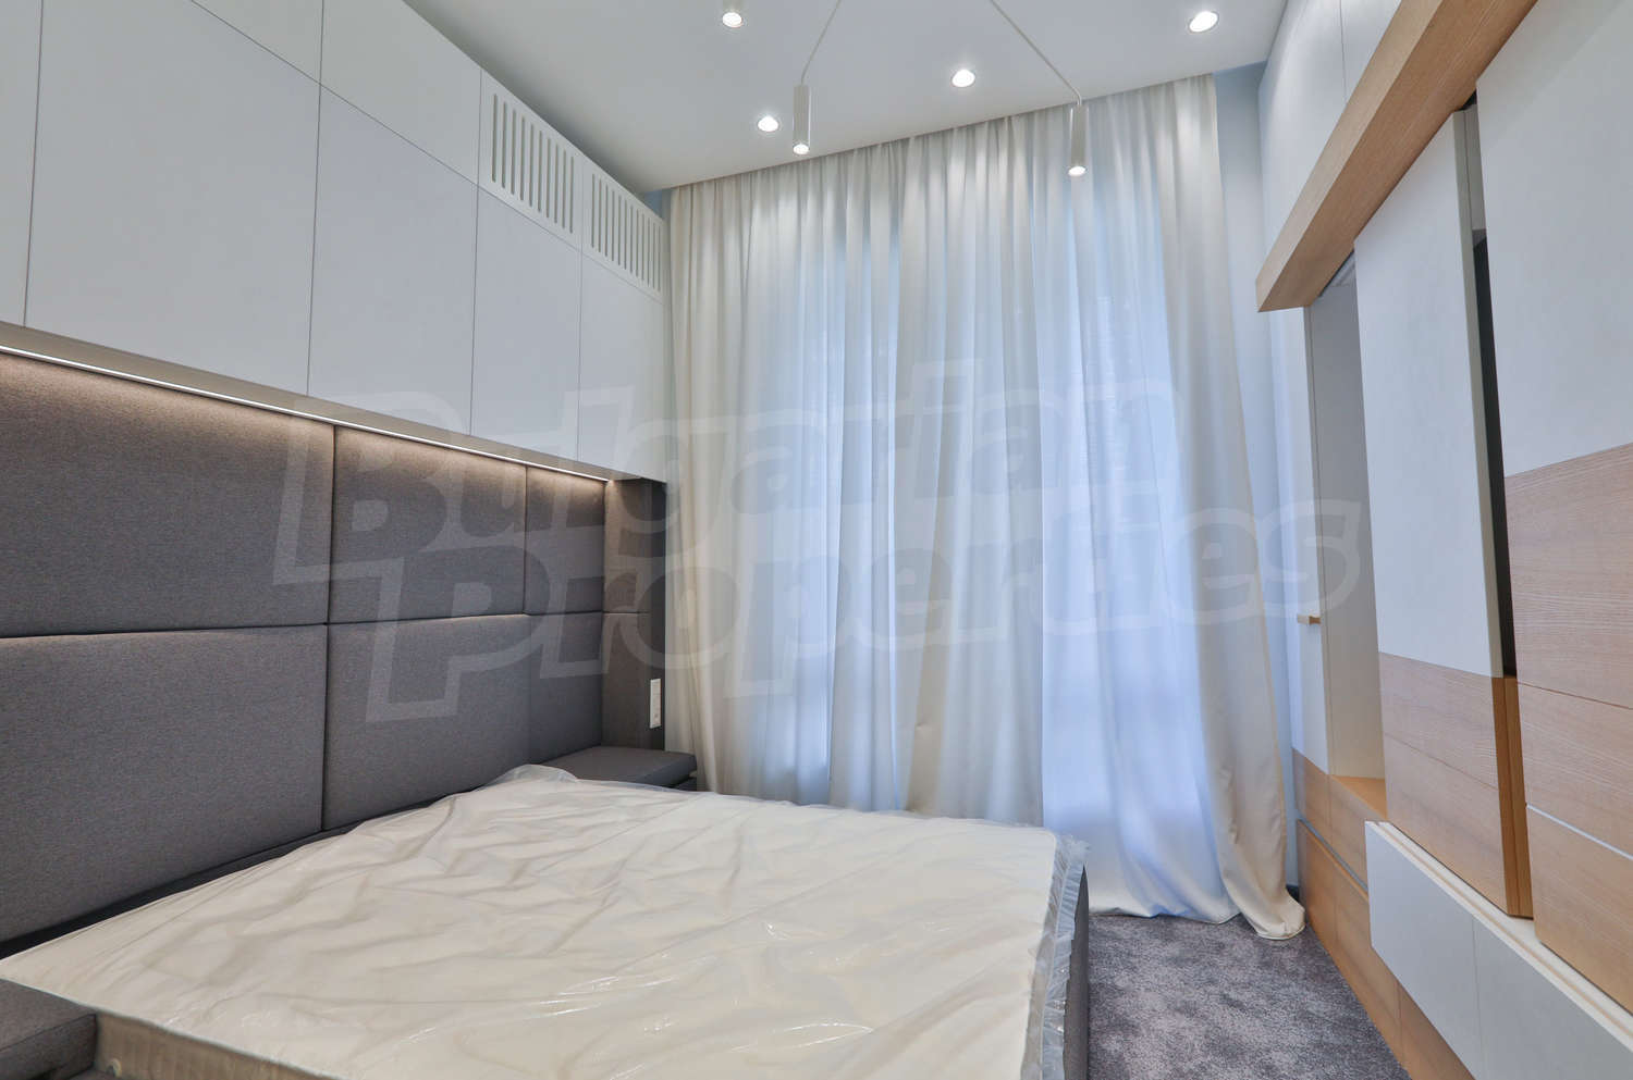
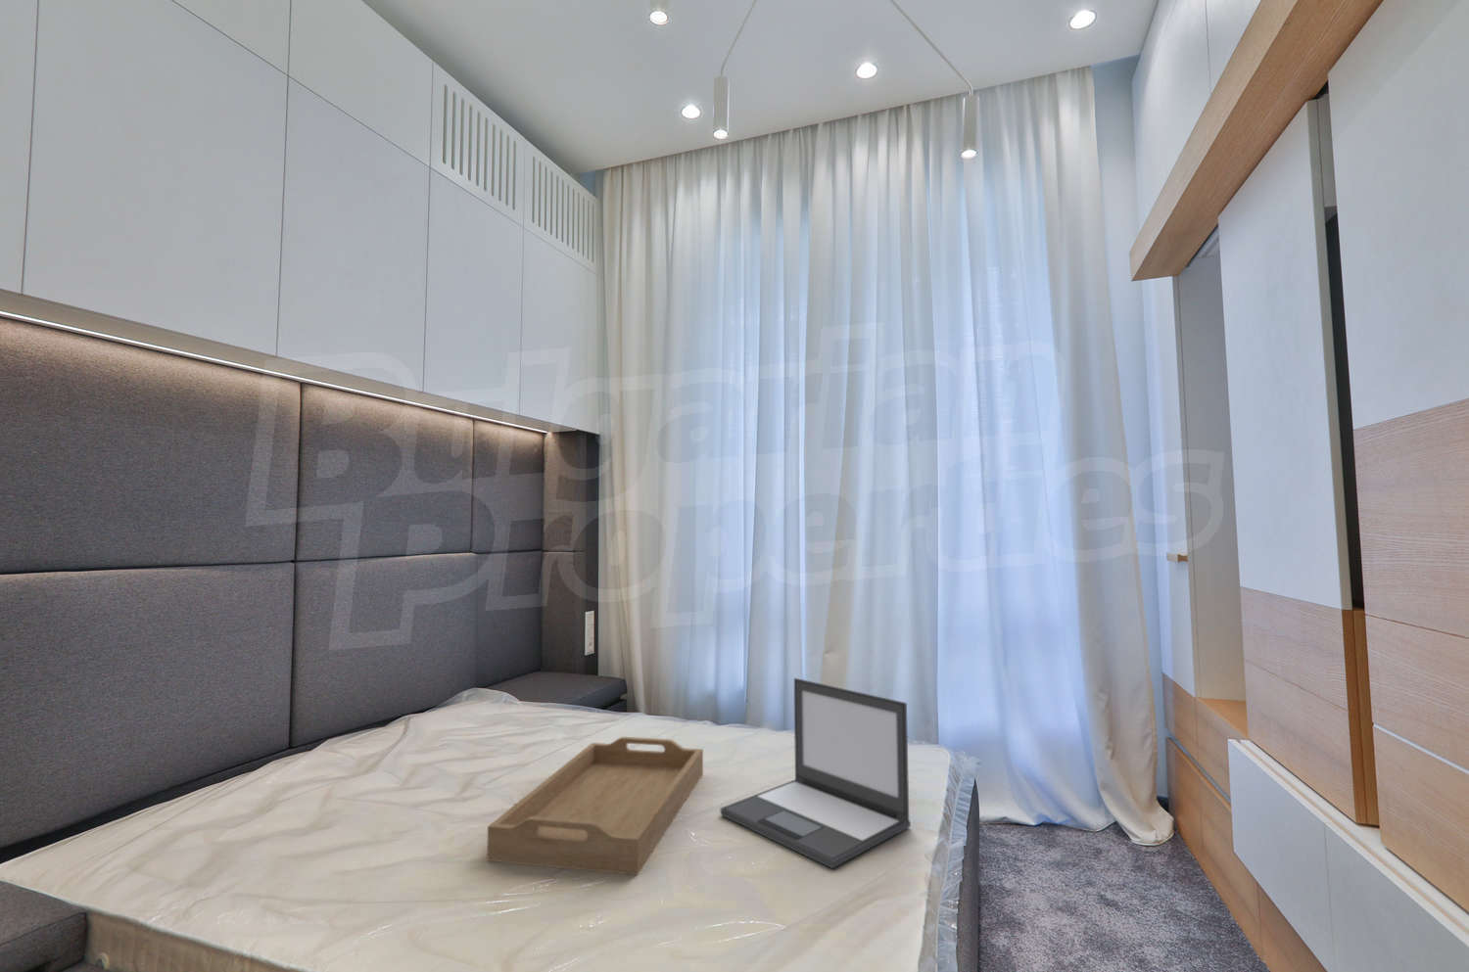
+ laptop [719,677,911,869]
+ serving tray [486,737,704,877]
